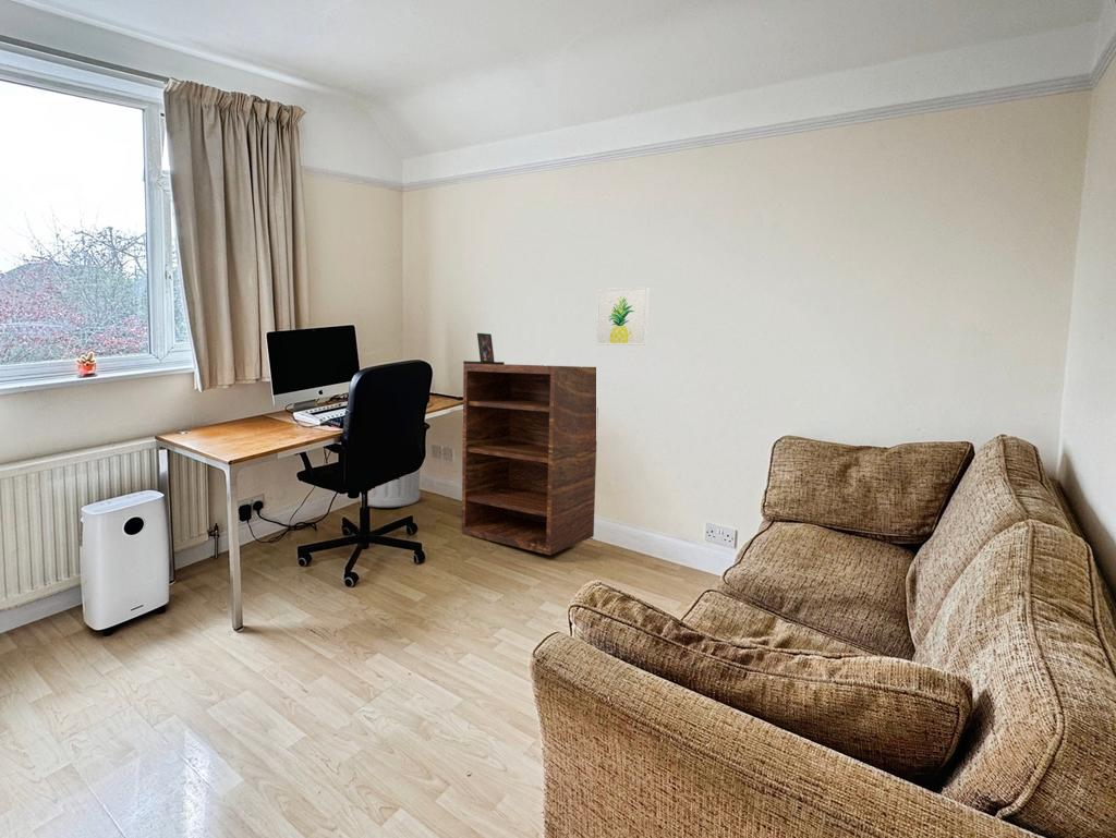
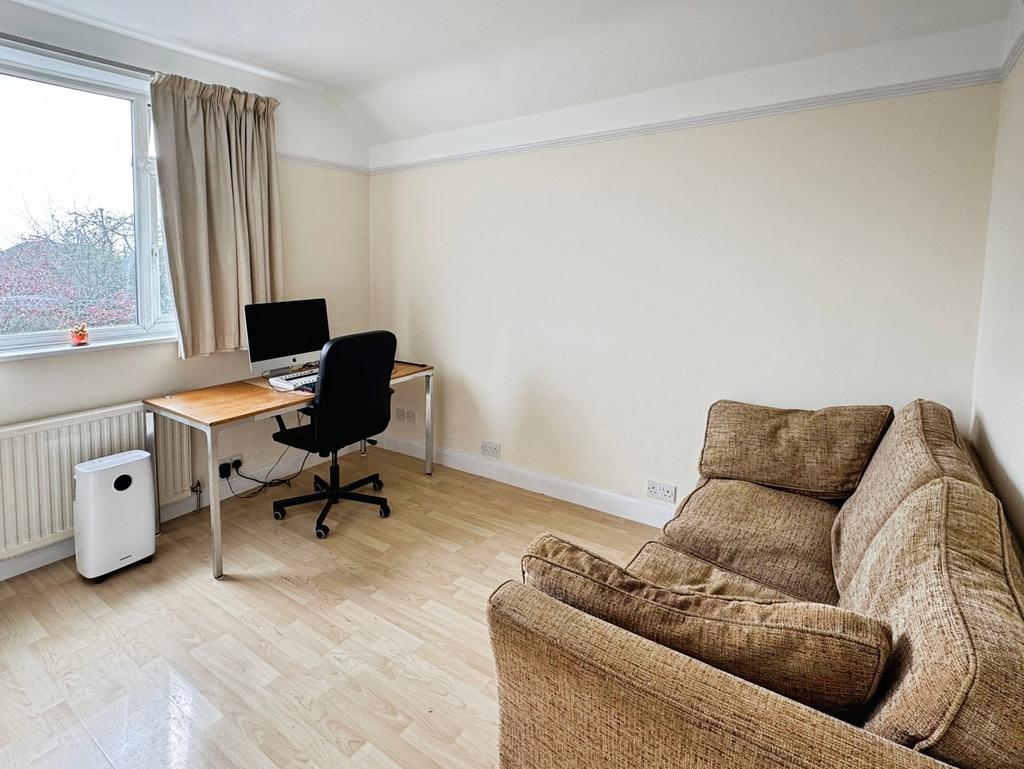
- photo frame [462,332,506,365]
- trash can [359,467,422,508]
- shelving unit [461,363,597,556]
- wall art [595,286,651,347]
